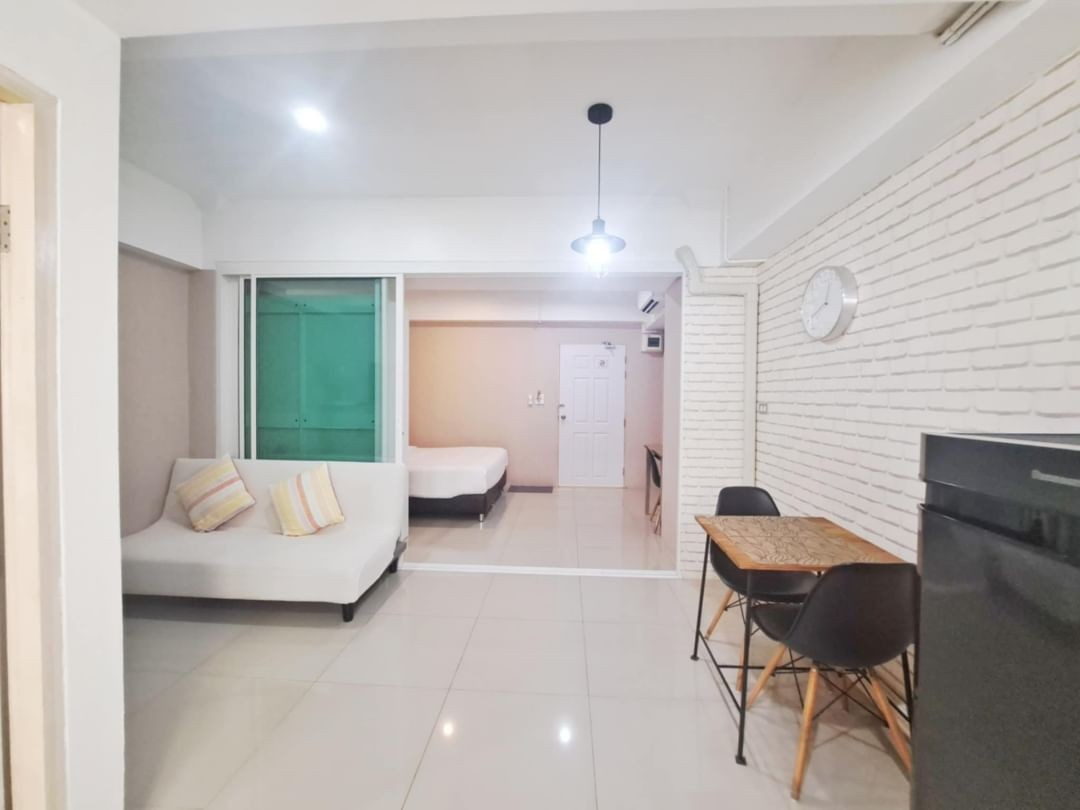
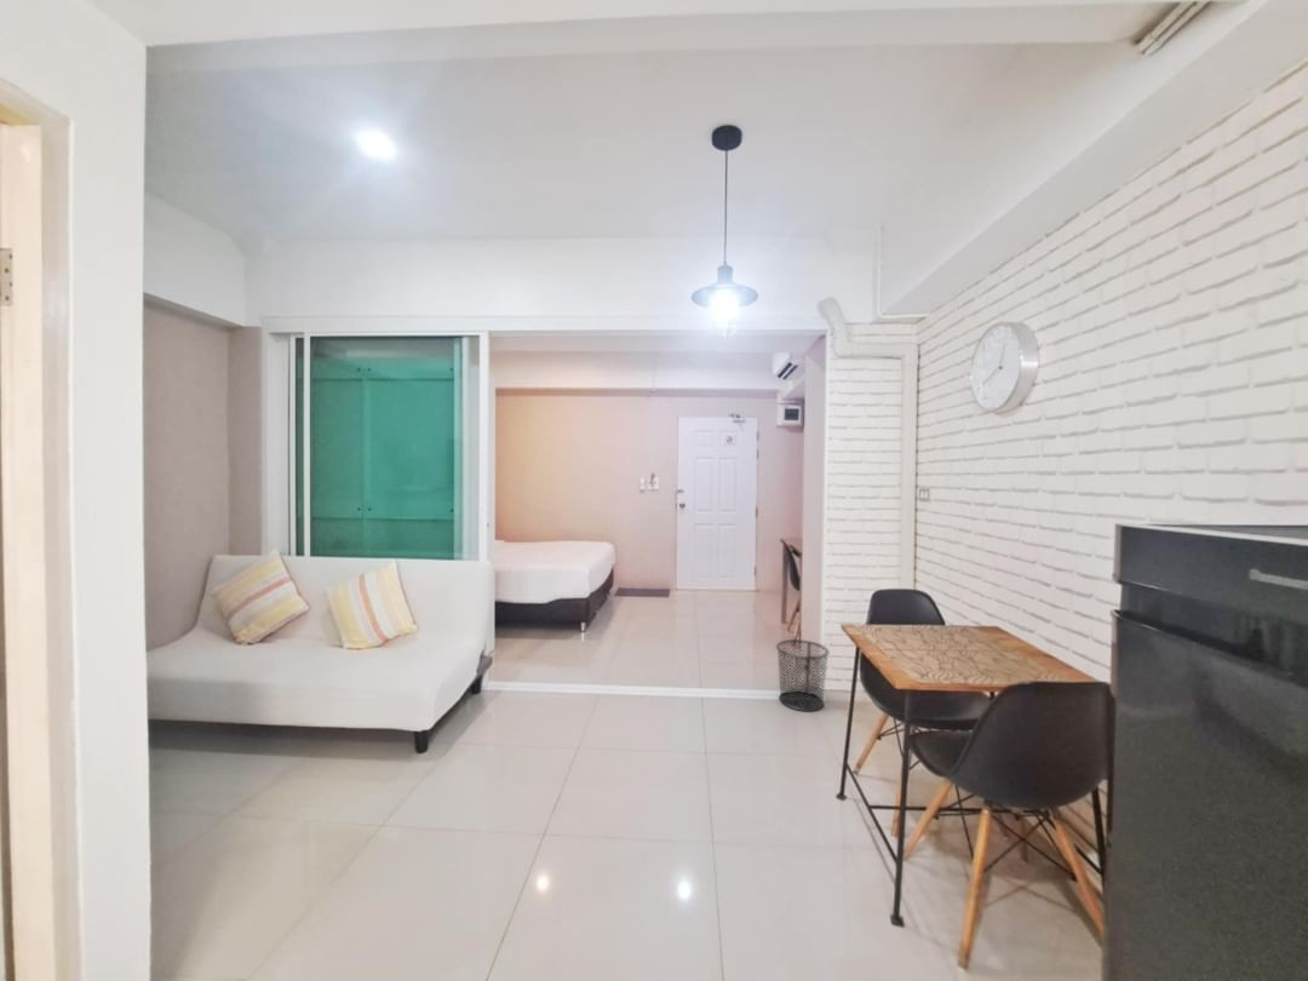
+ waste bin [775,638,831,712]
